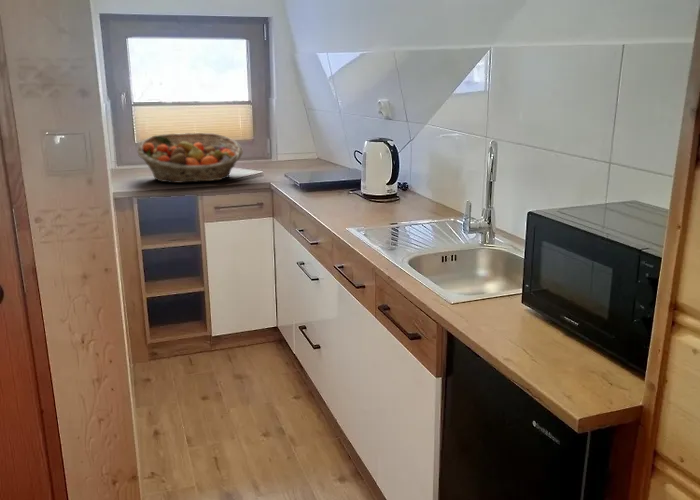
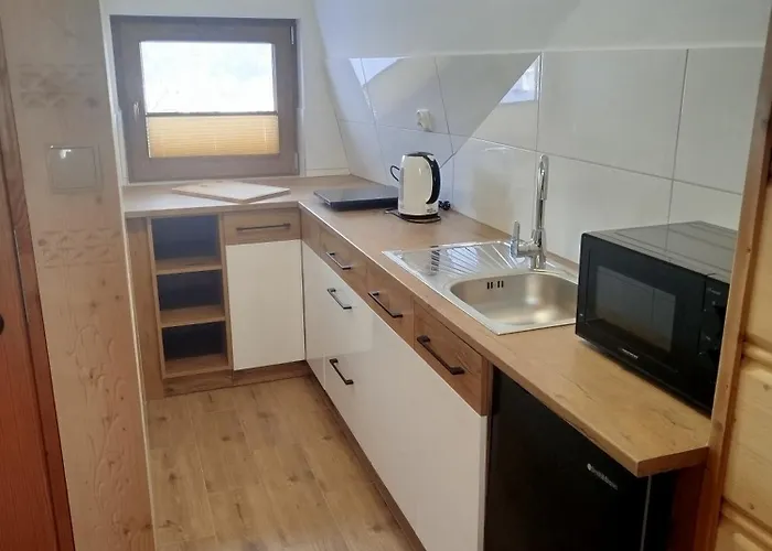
- fruit basket [136,132,244,184]
